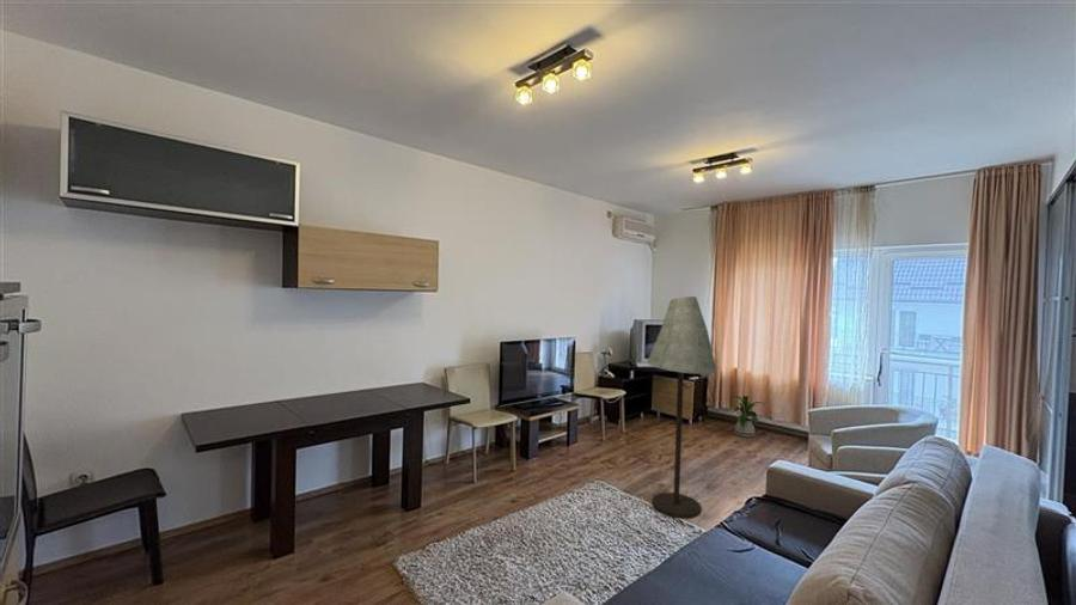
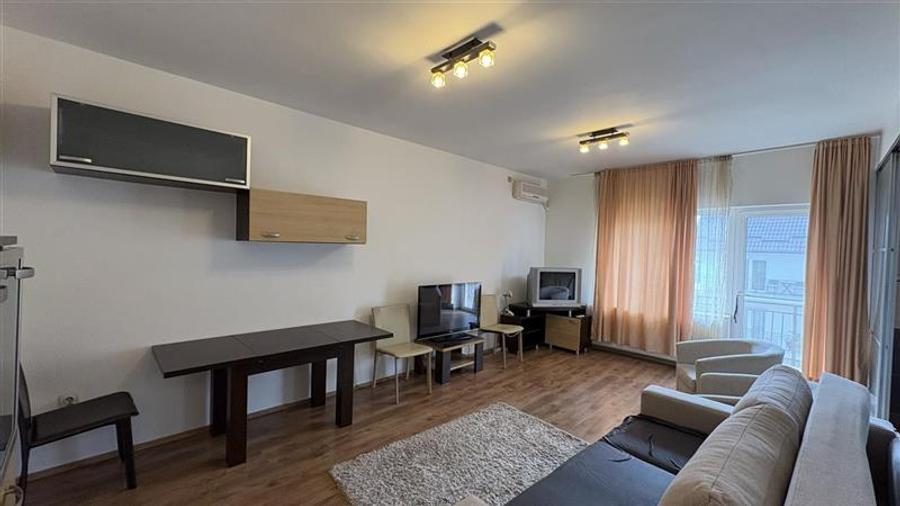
- house plant [728,395,768,439]
- floor lamp [646,295,717,519]
